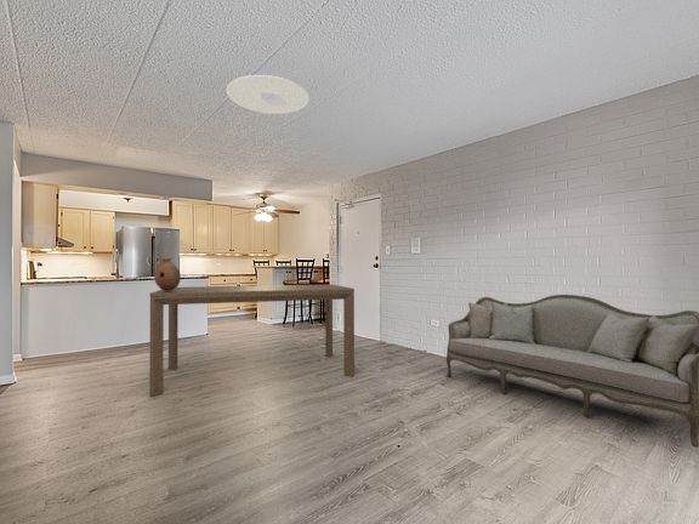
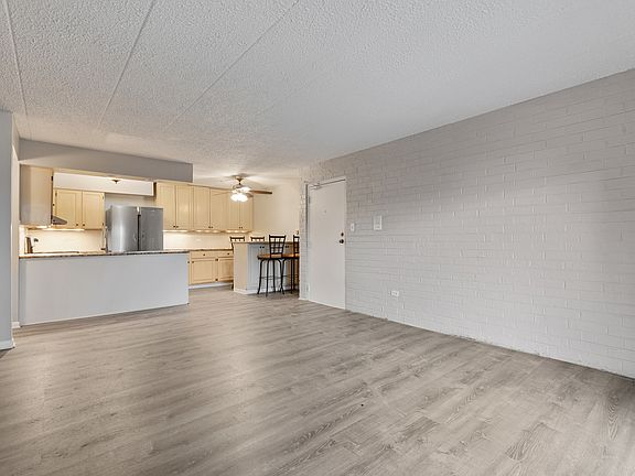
- sofa [445,294,699,449]
- ceramic pot [153,257,182,291]
- dining table [148,283,356,398]
- ceiling light [226,74,309,115]
